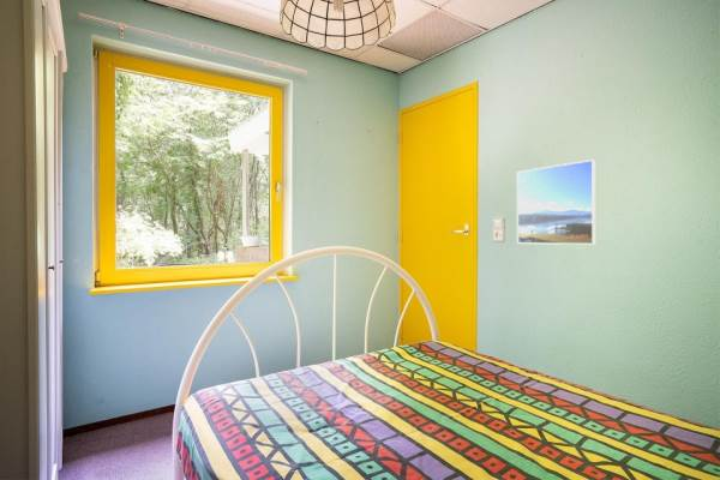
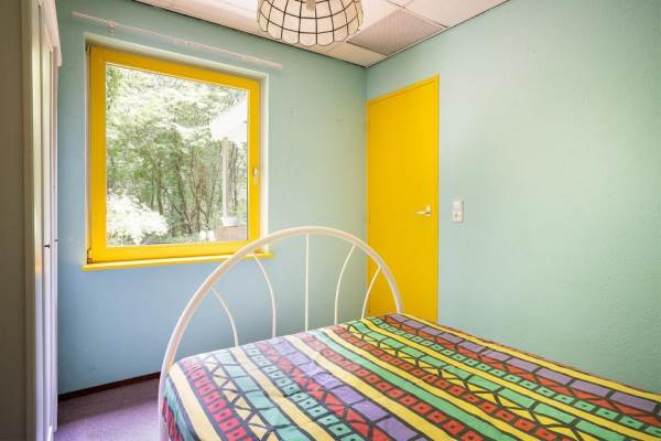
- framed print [516,158,598,246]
